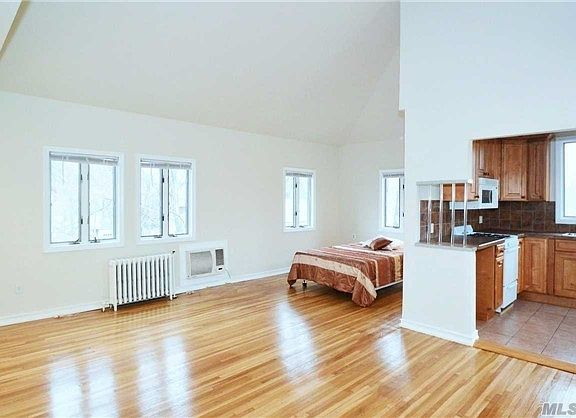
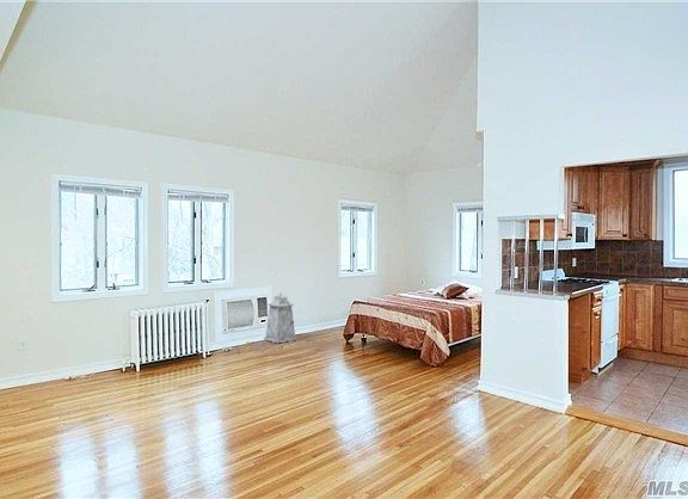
+ lantern [263,291,299,345]
